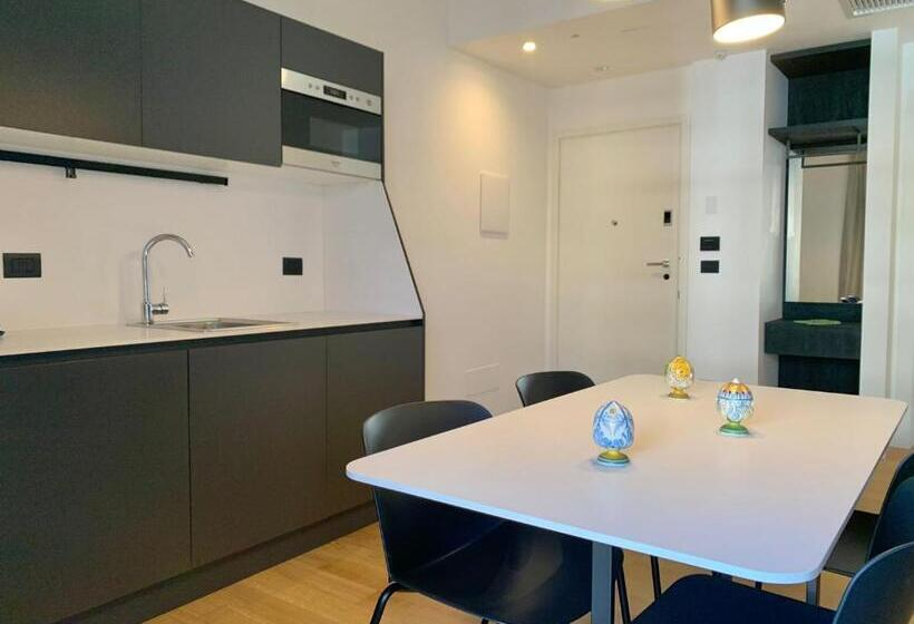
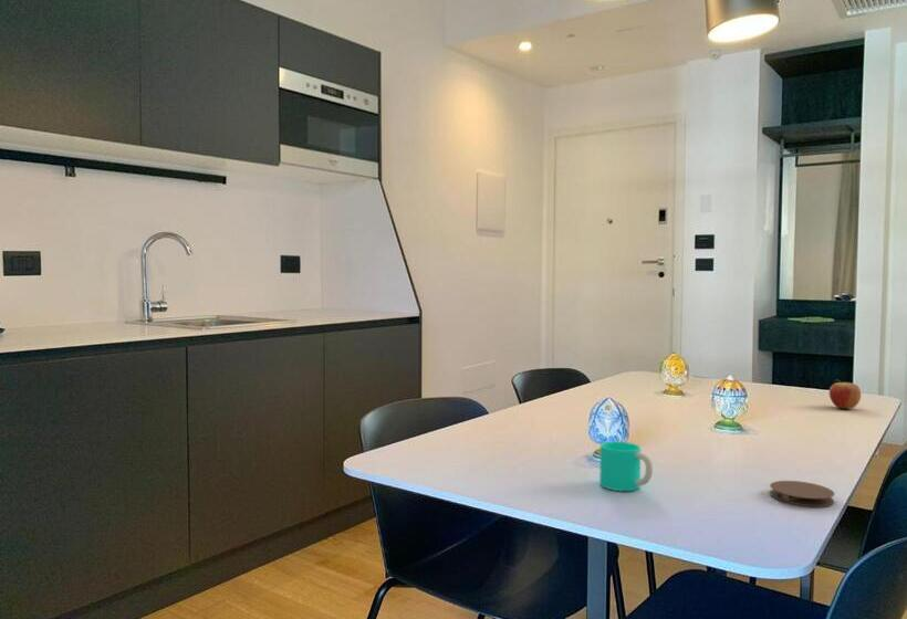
+ coaster [769,480,836,507]
+ fruit [828,378,862,409]
+ cup [598,441,654,492]
